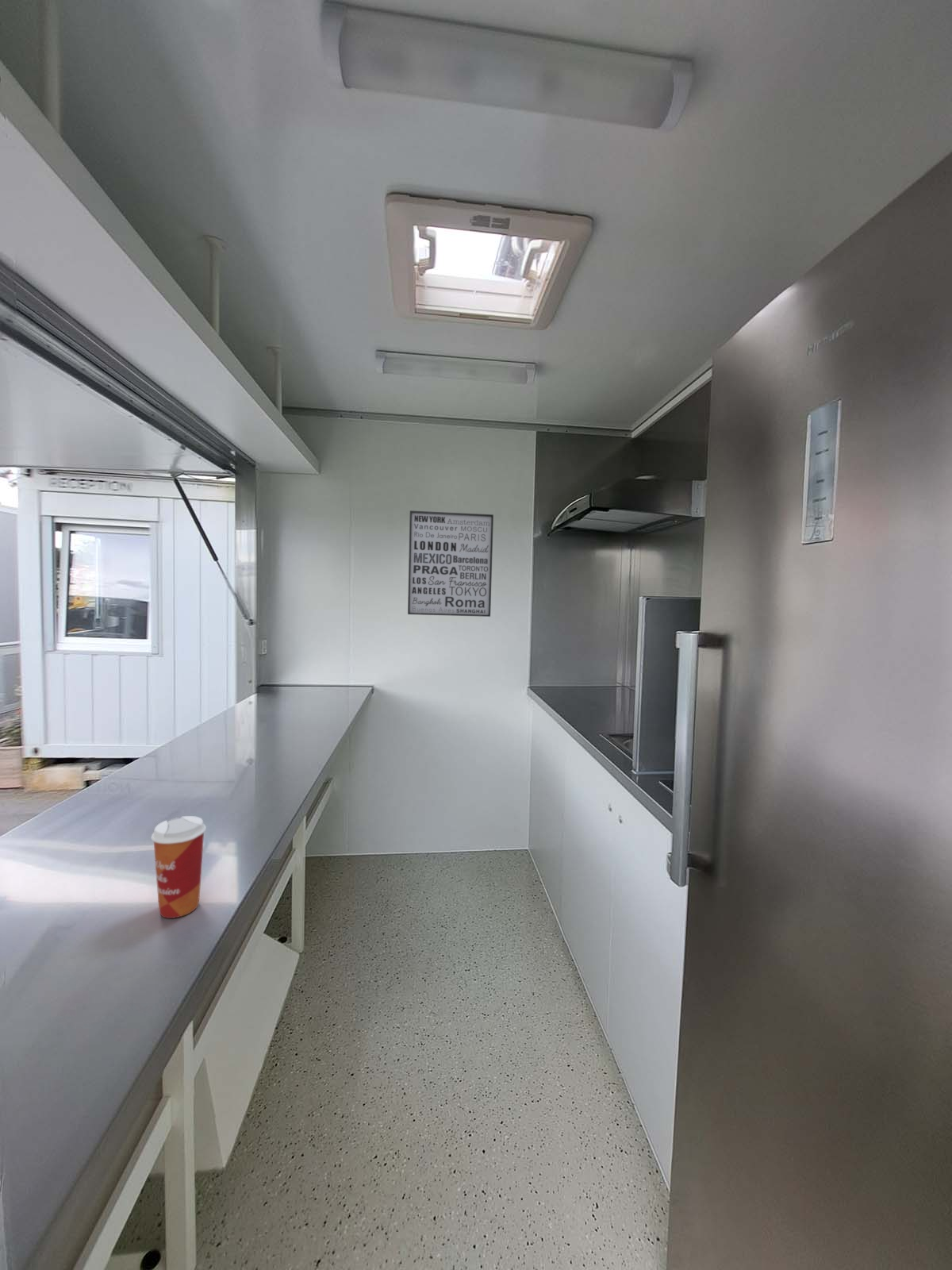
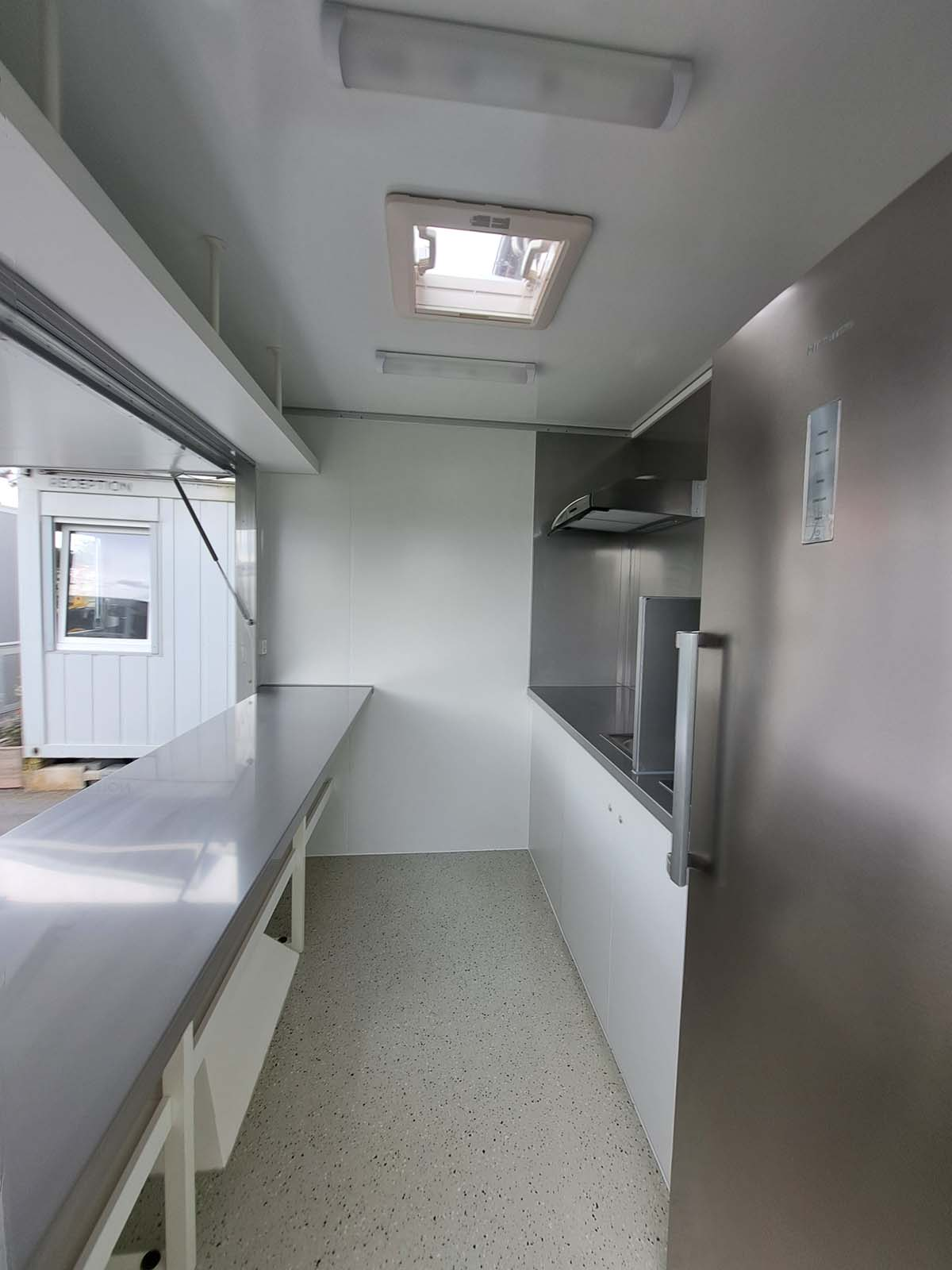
- paper cup [151,815,207,919]
- wall art [407,510,494,618]
